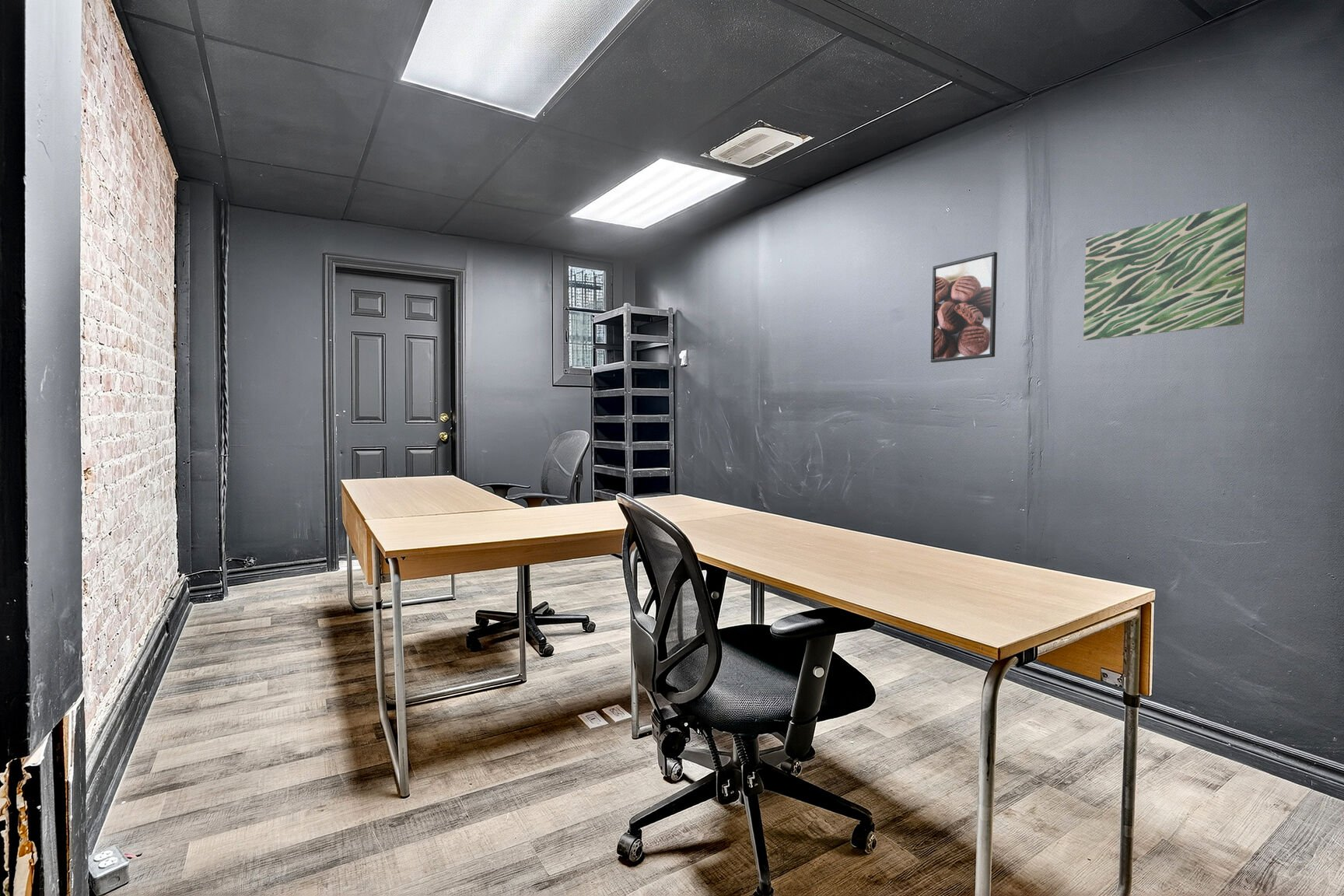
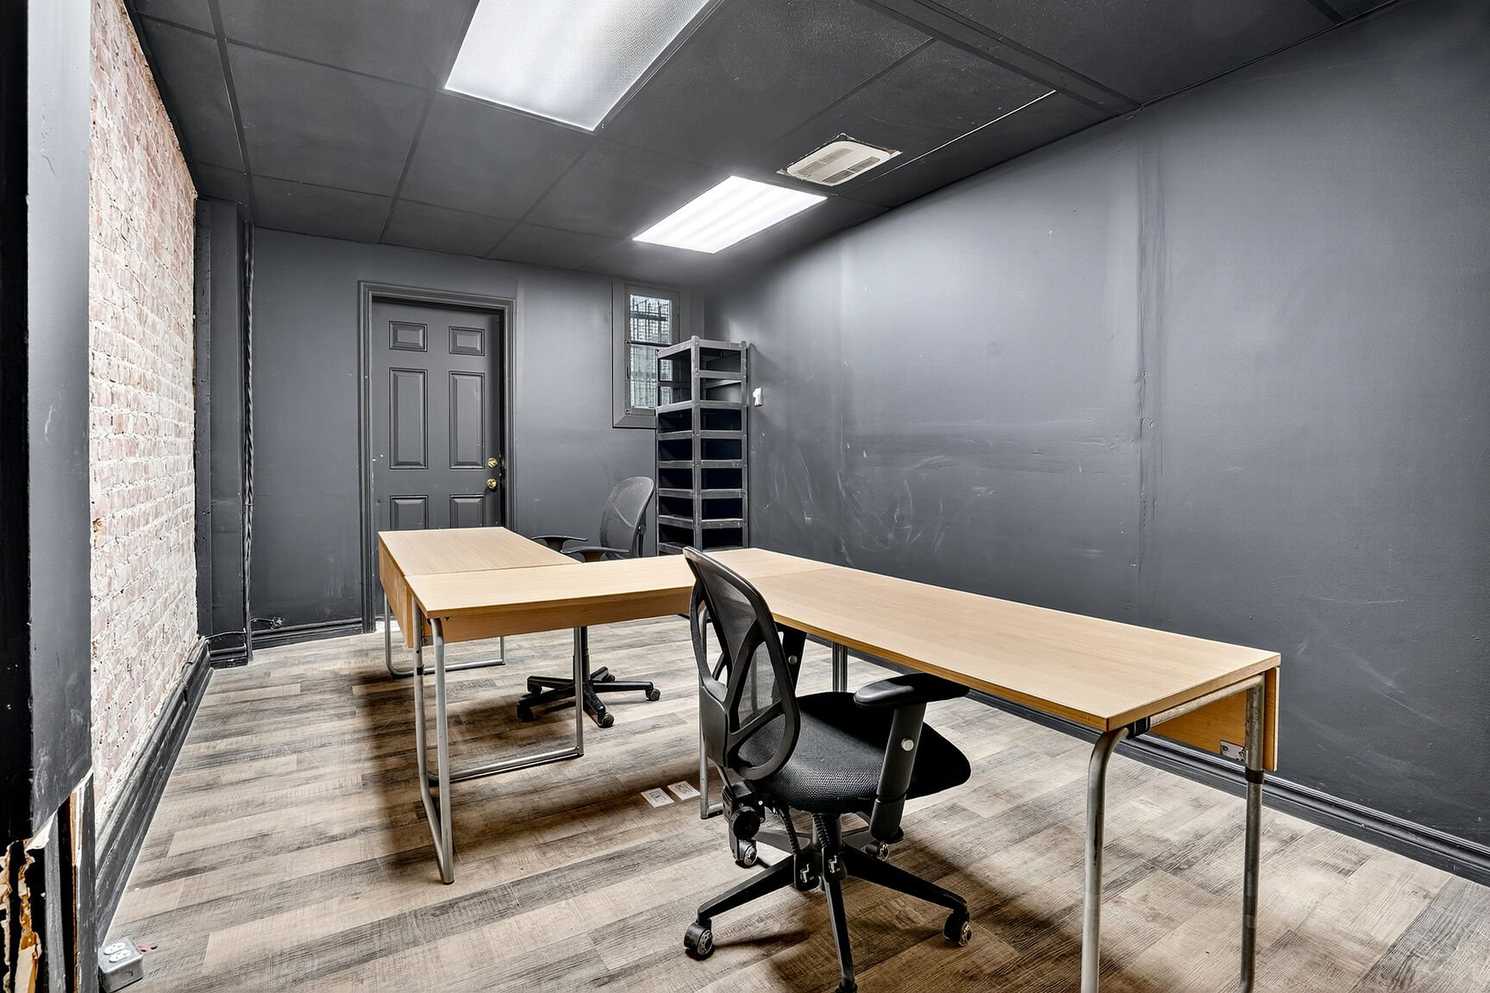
- wall art [1083,201,1248,341]
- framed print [930,251,998,363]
